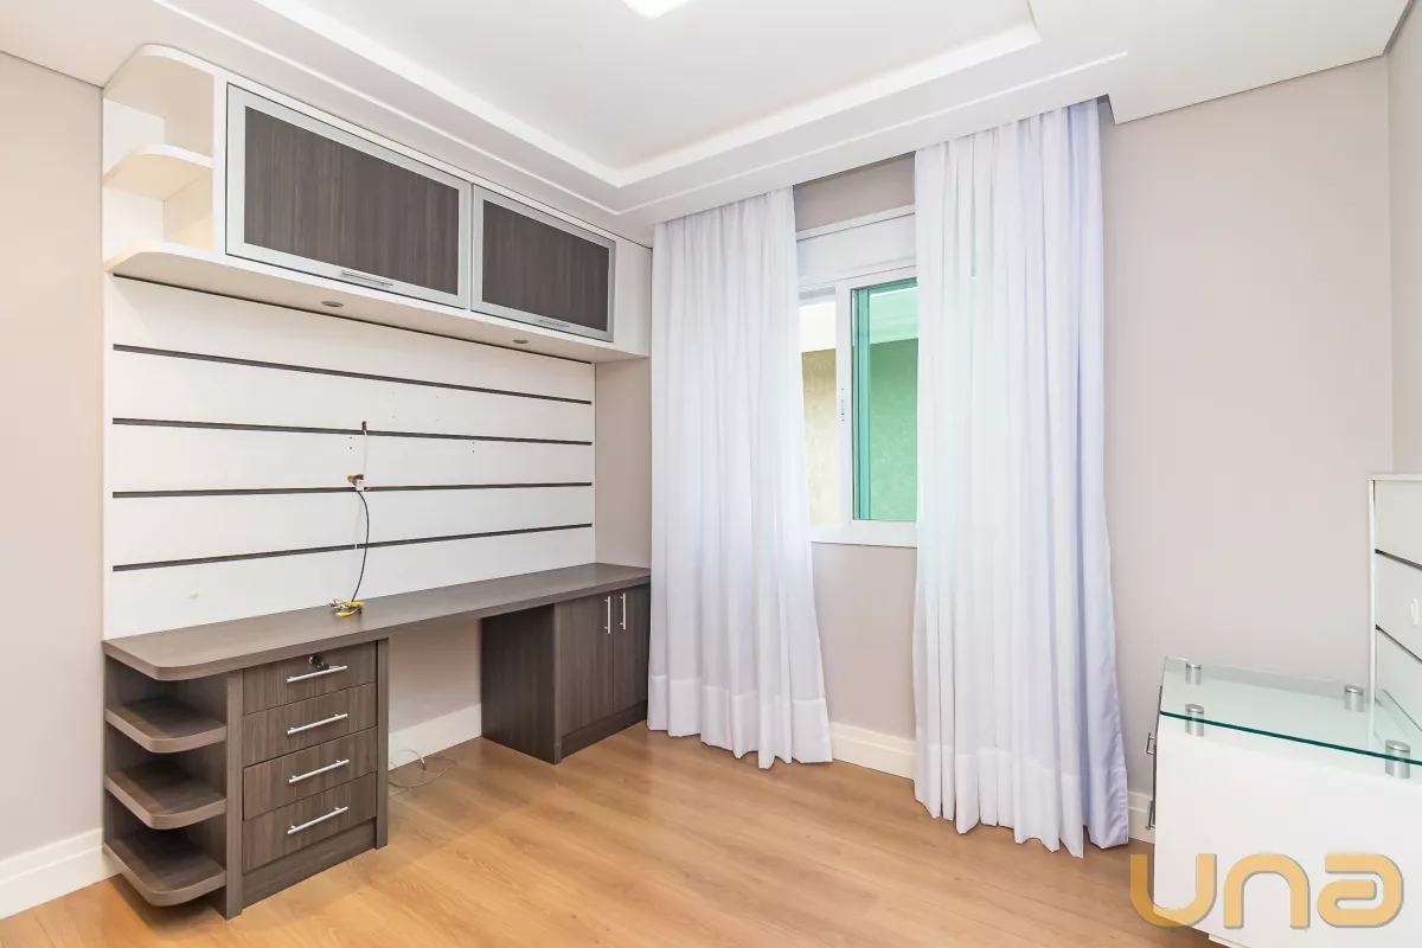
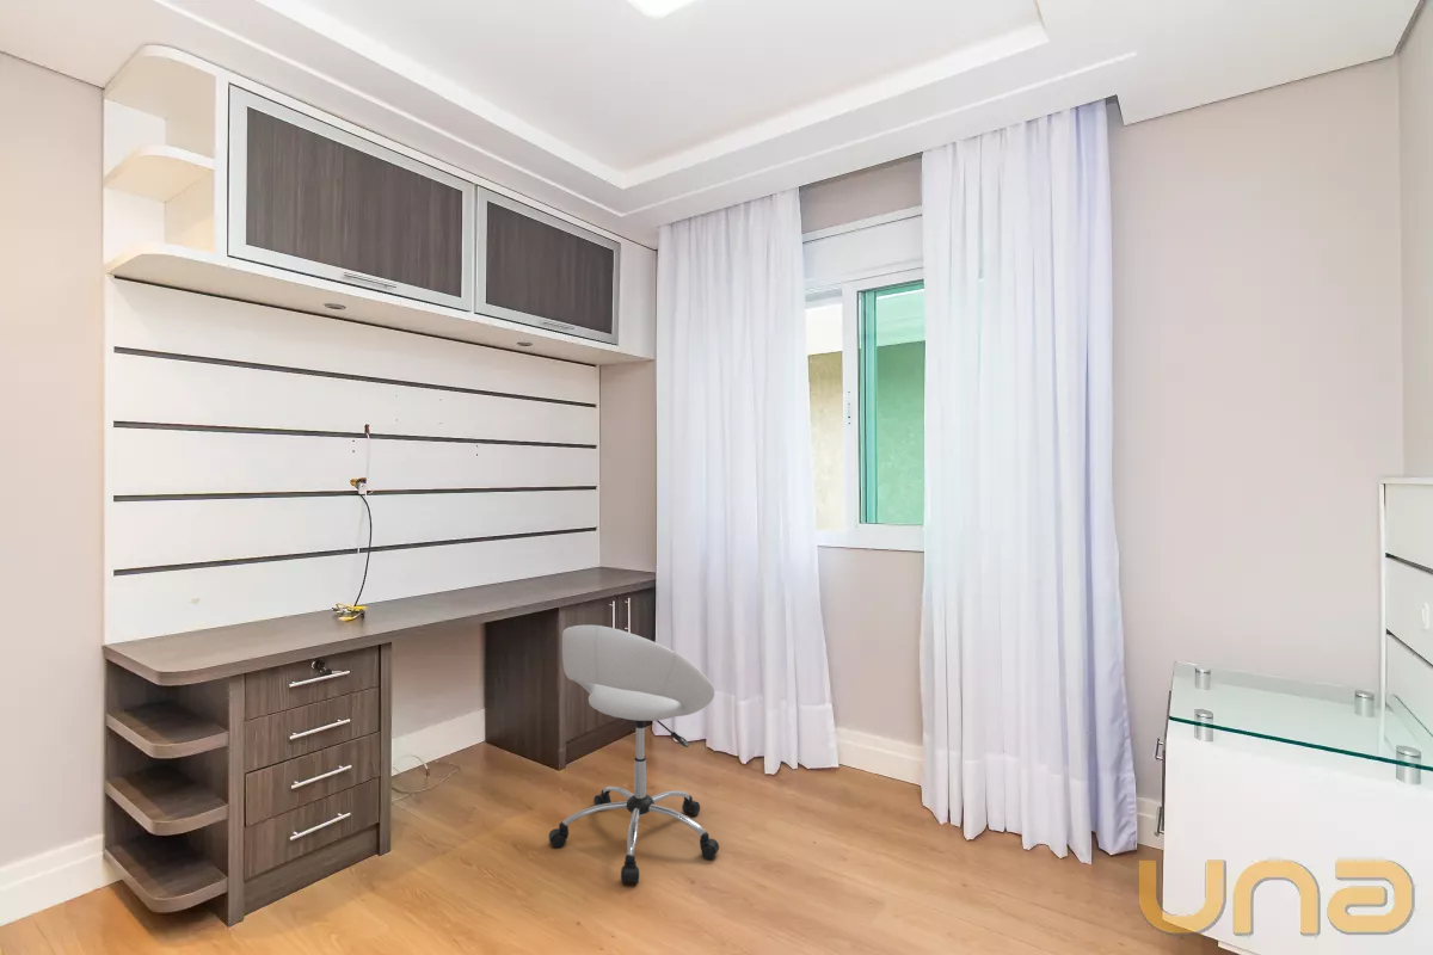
+ chair [547,624,720,885]
